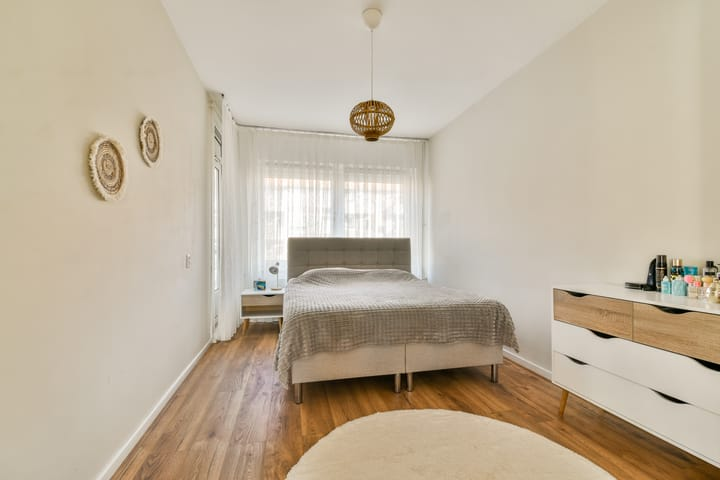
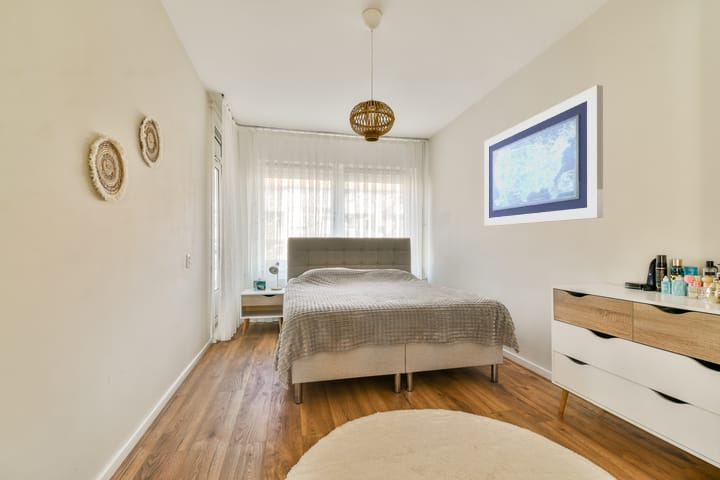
+ wall art [483,84,604,227]
